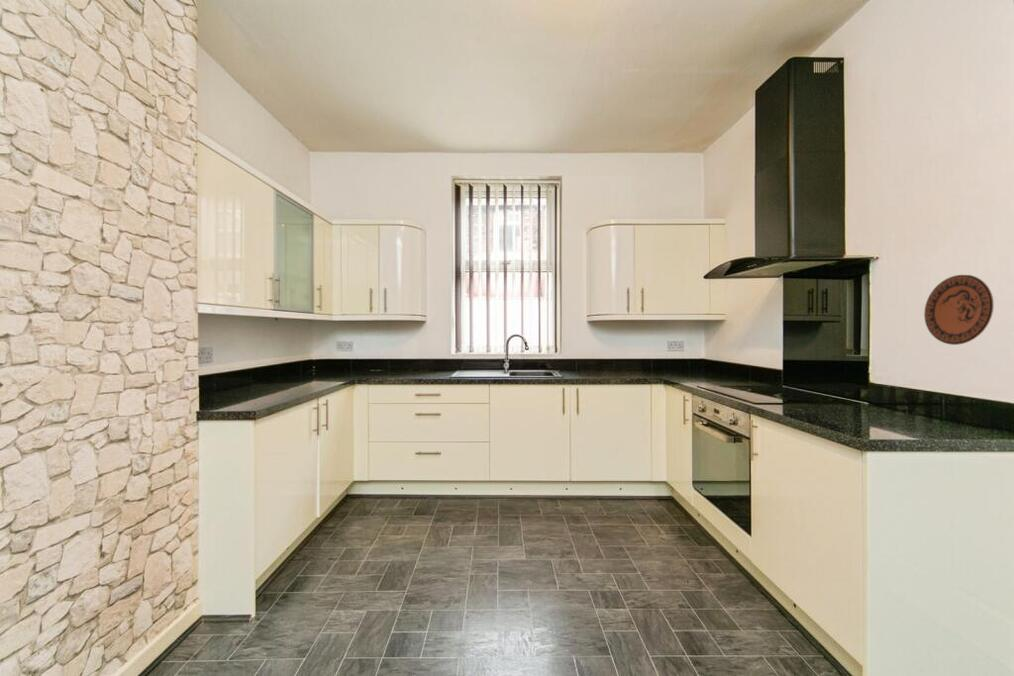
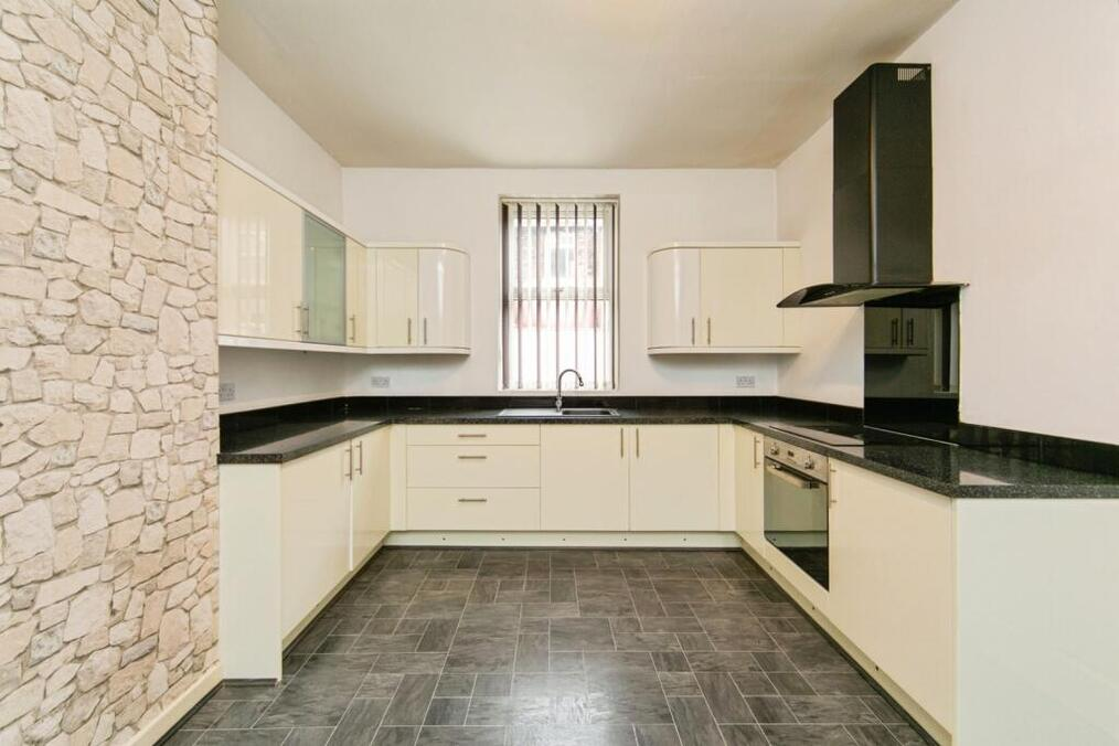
- decorative plate [923,274,995,346]
